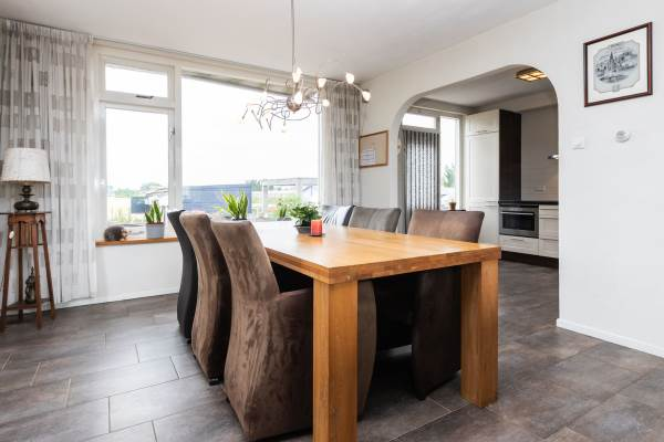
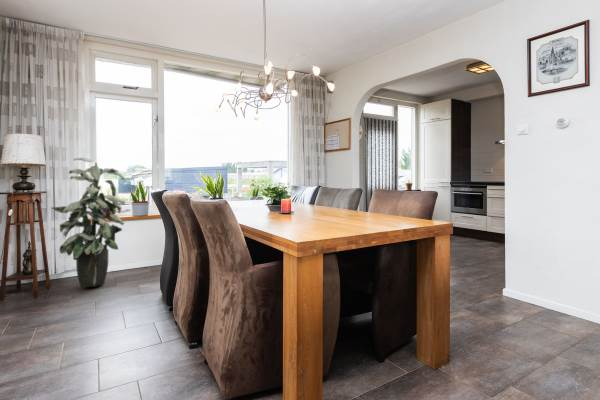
+ indoor plant [50,157,126,288]
